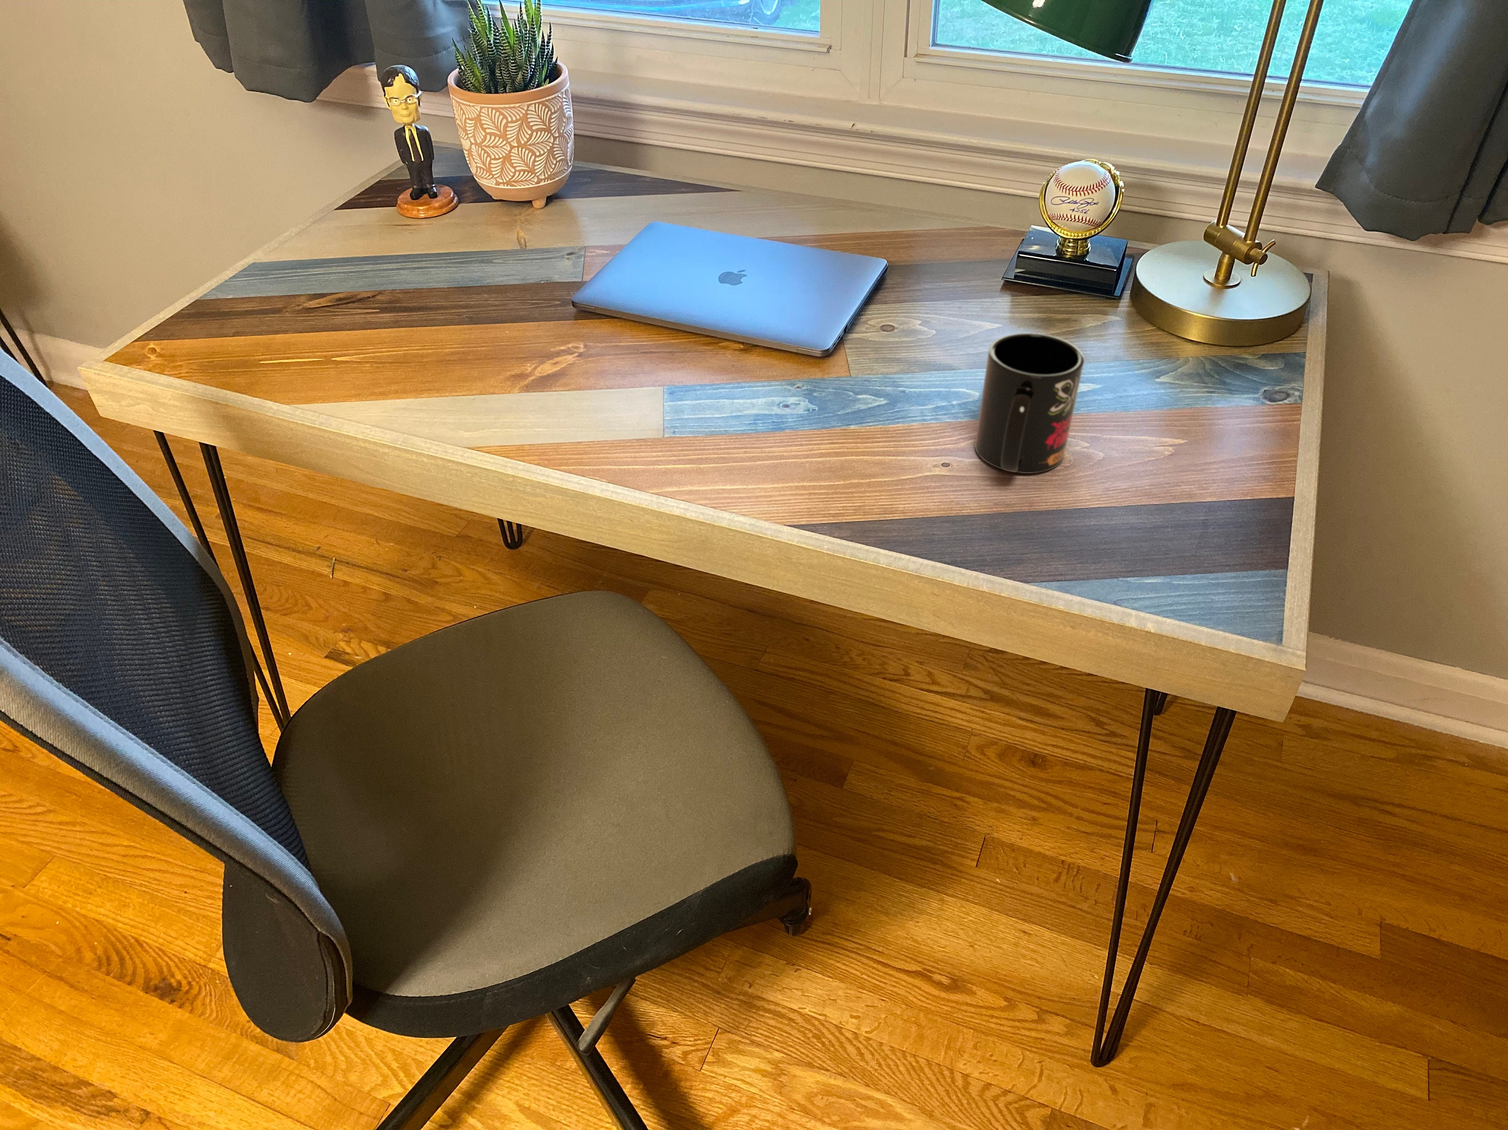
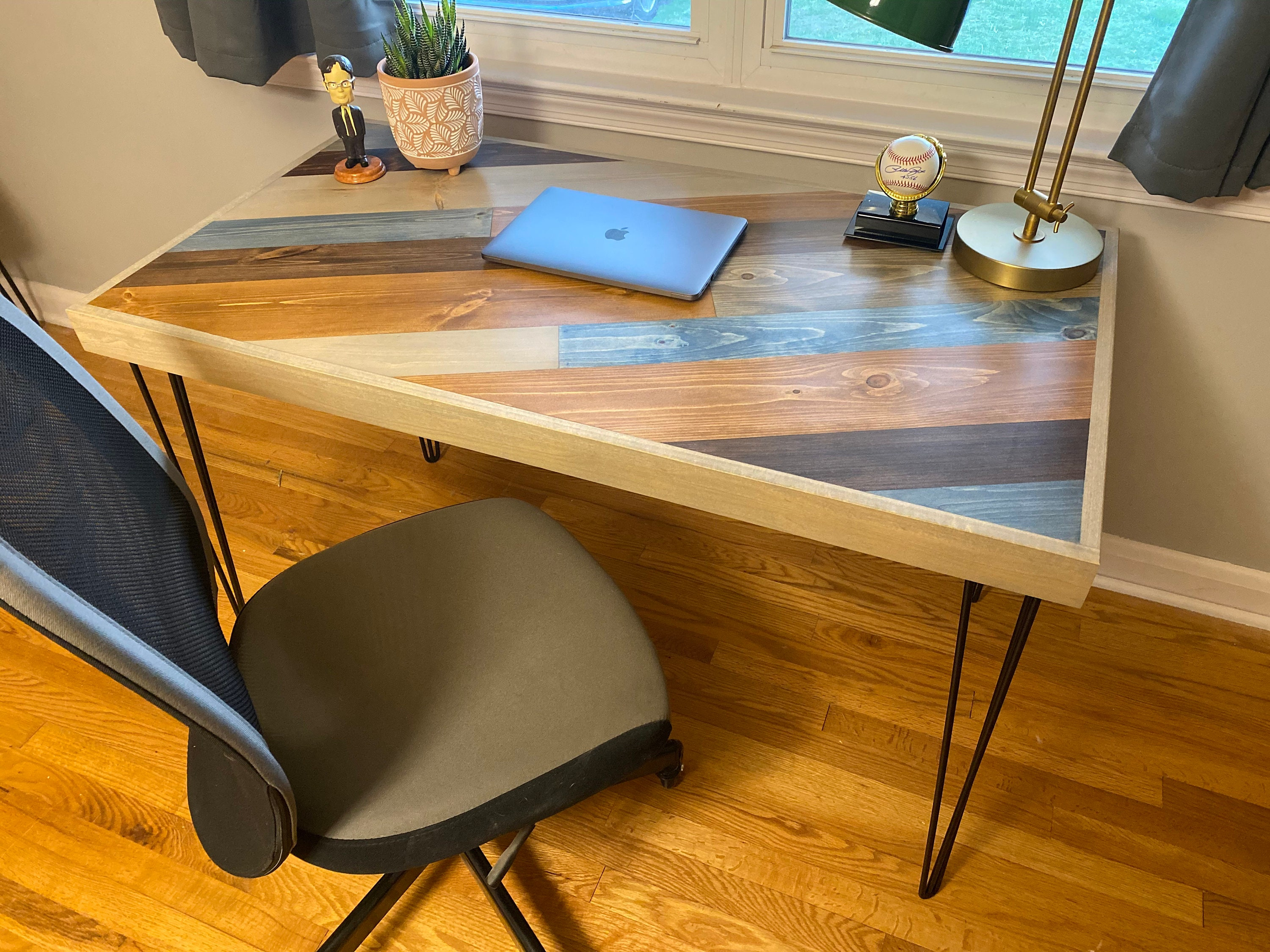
- mug [974,332,1085,474]
